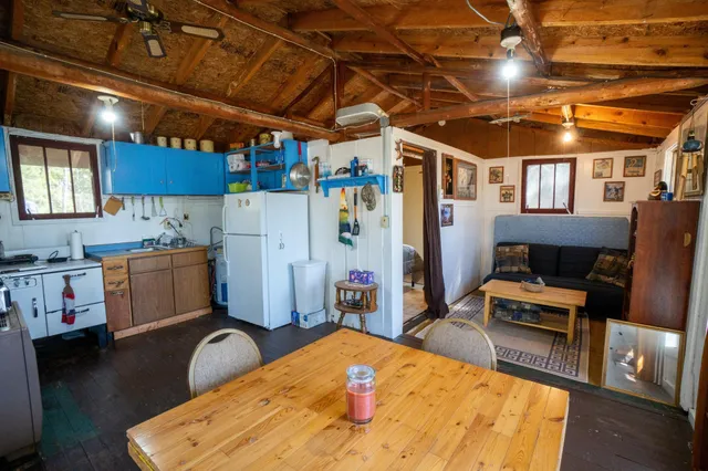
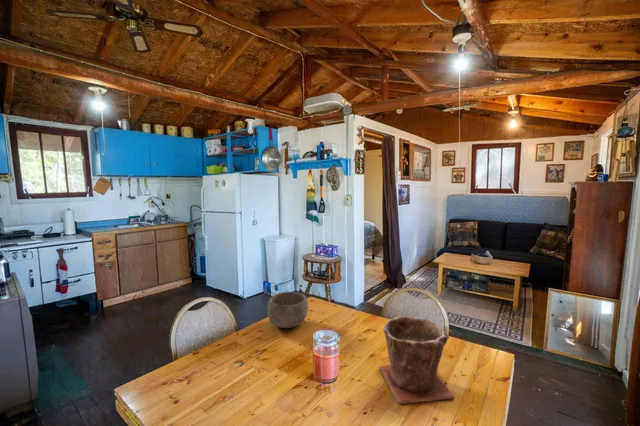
+ bowl [266,291,309,329]
+ plant pot [378,314,456,405]
